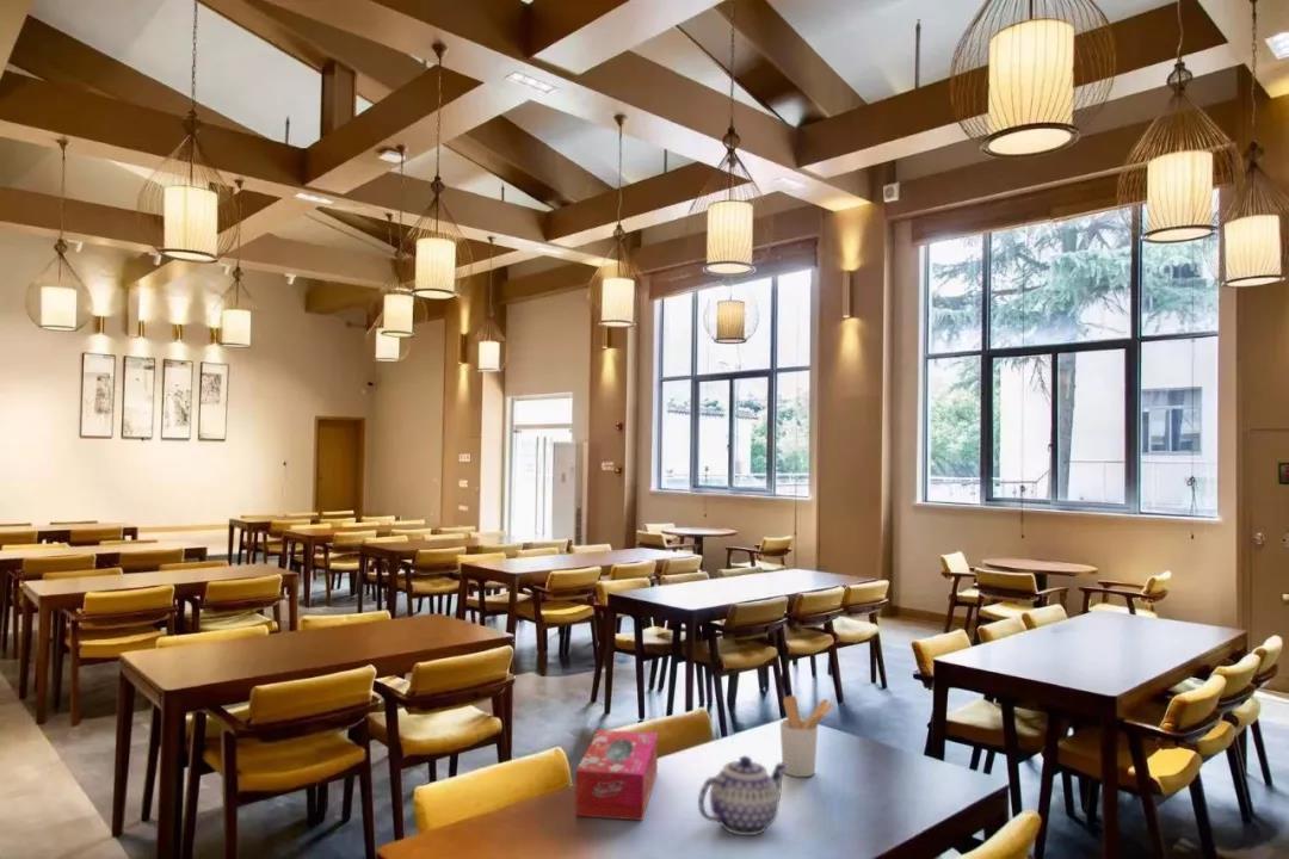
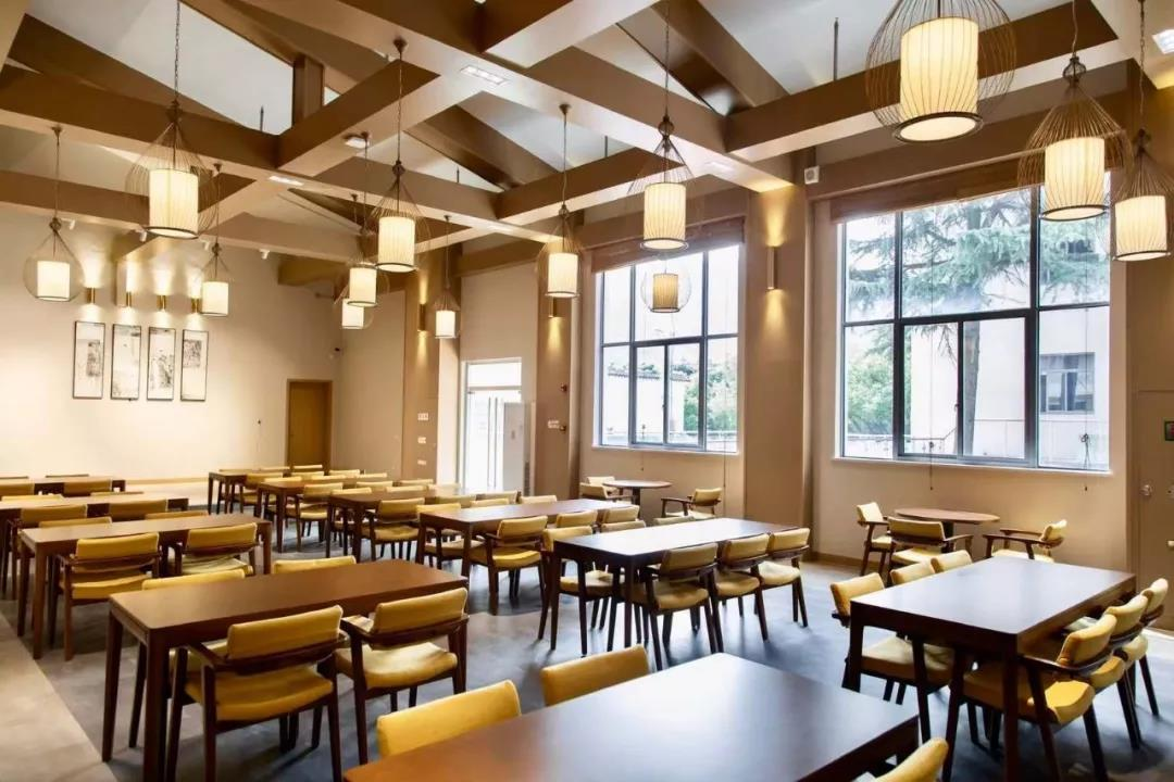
- tissue box [574,729,659,822]
- teapot [697,755,788,836]
- utensil holder [779,694,834,778]
